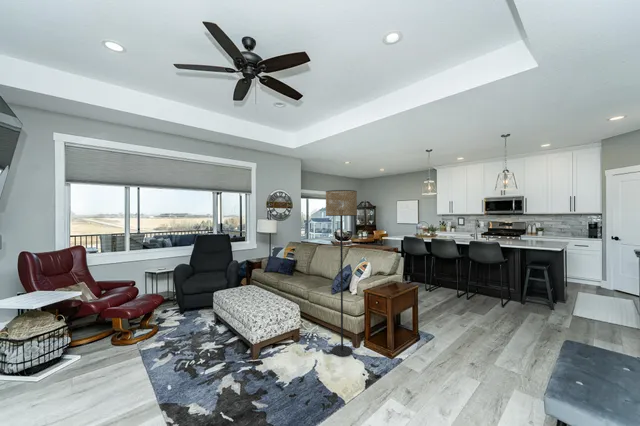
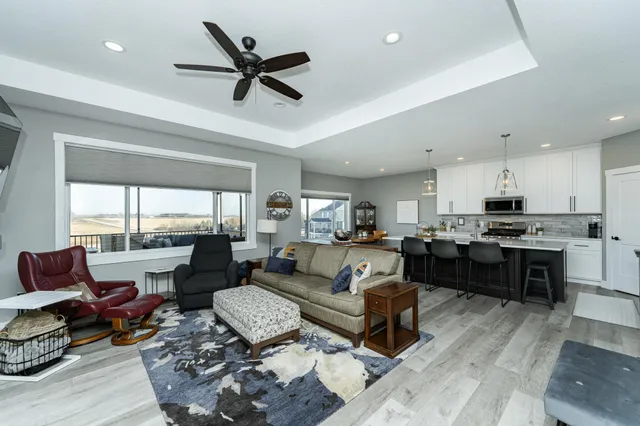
- floor lamp [325,189,358,357]
